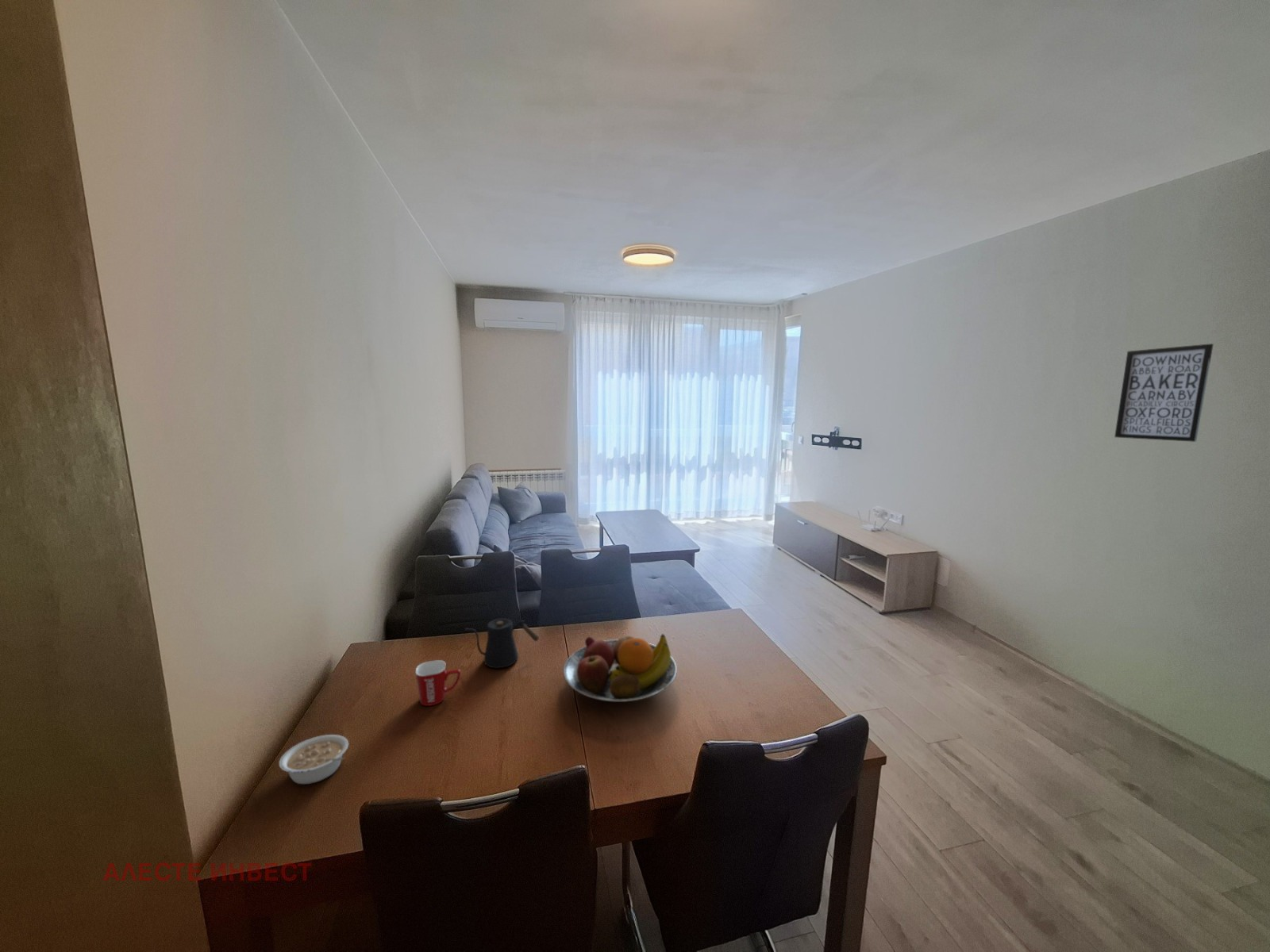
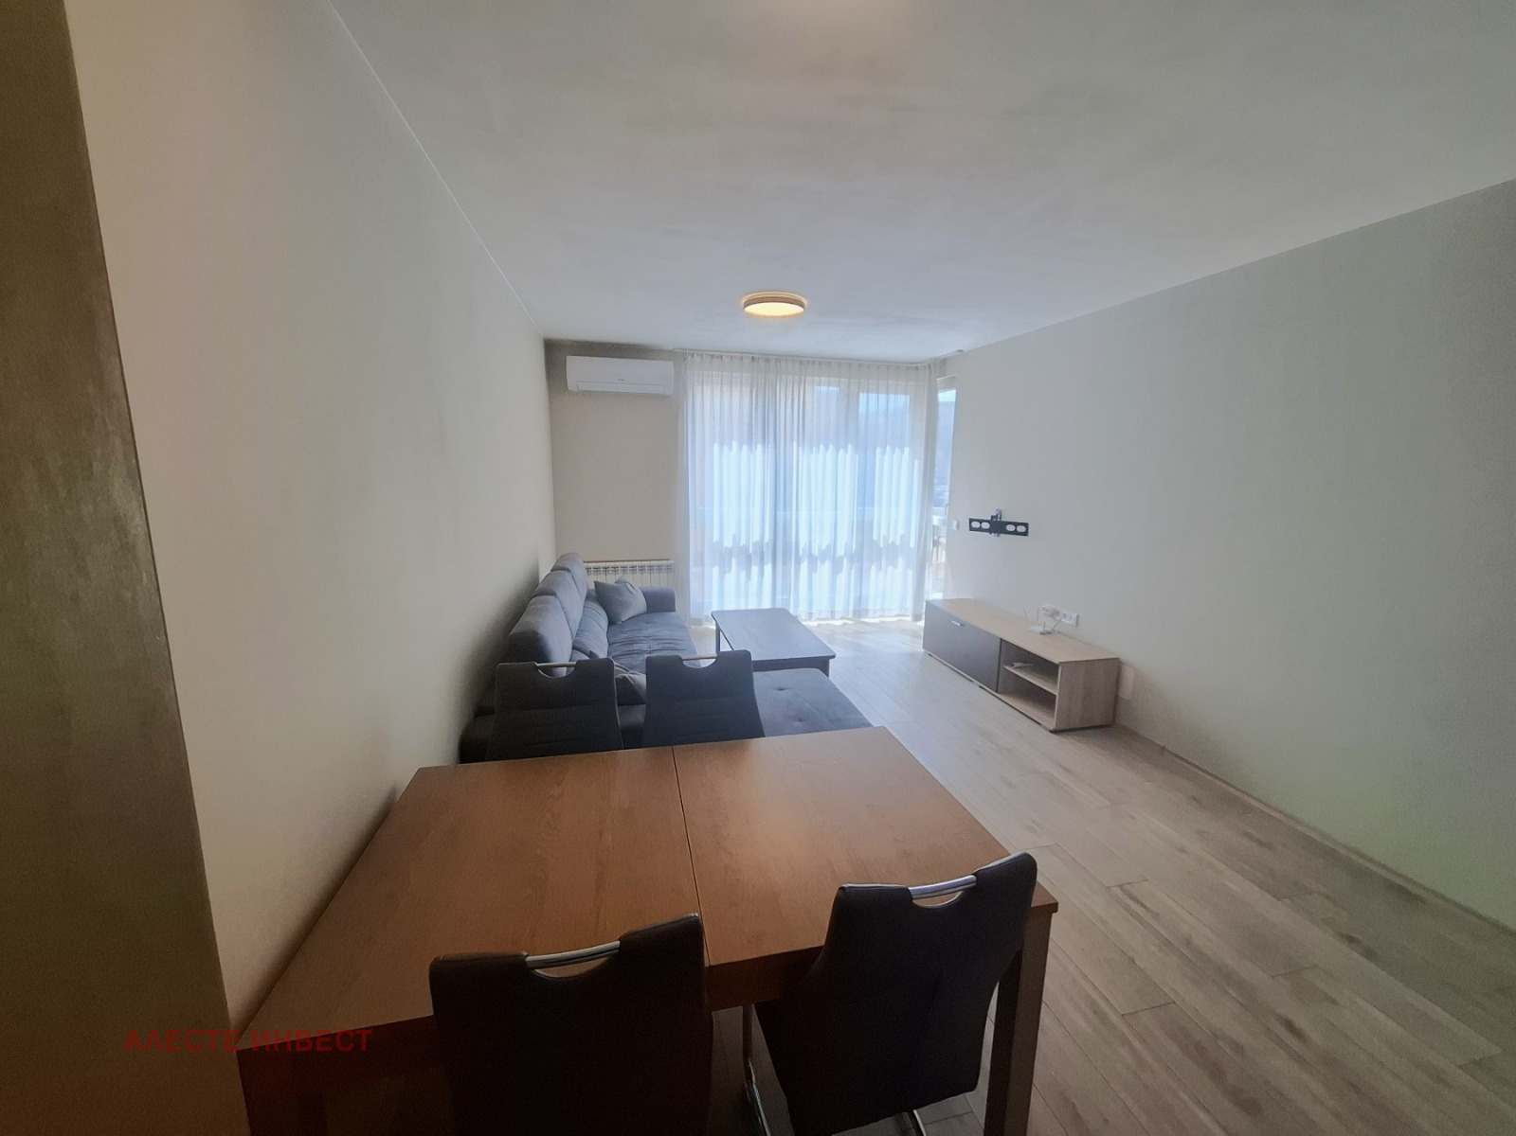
- fruit bowl [563,633,678,703]
- mug [415,659,461,707]
- wall art [1114,343,1214,443]
- kettle [464,617,540,669]
- legume [279,734,349,785]
